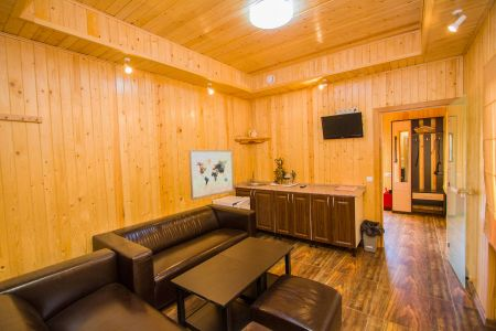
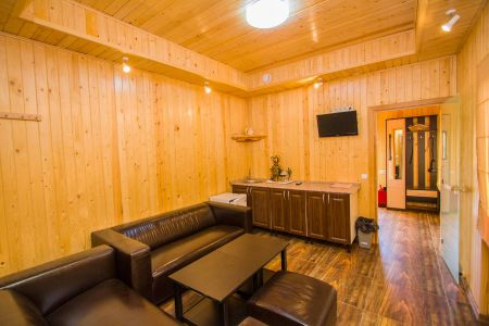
- wall art [188,149,235,201]
